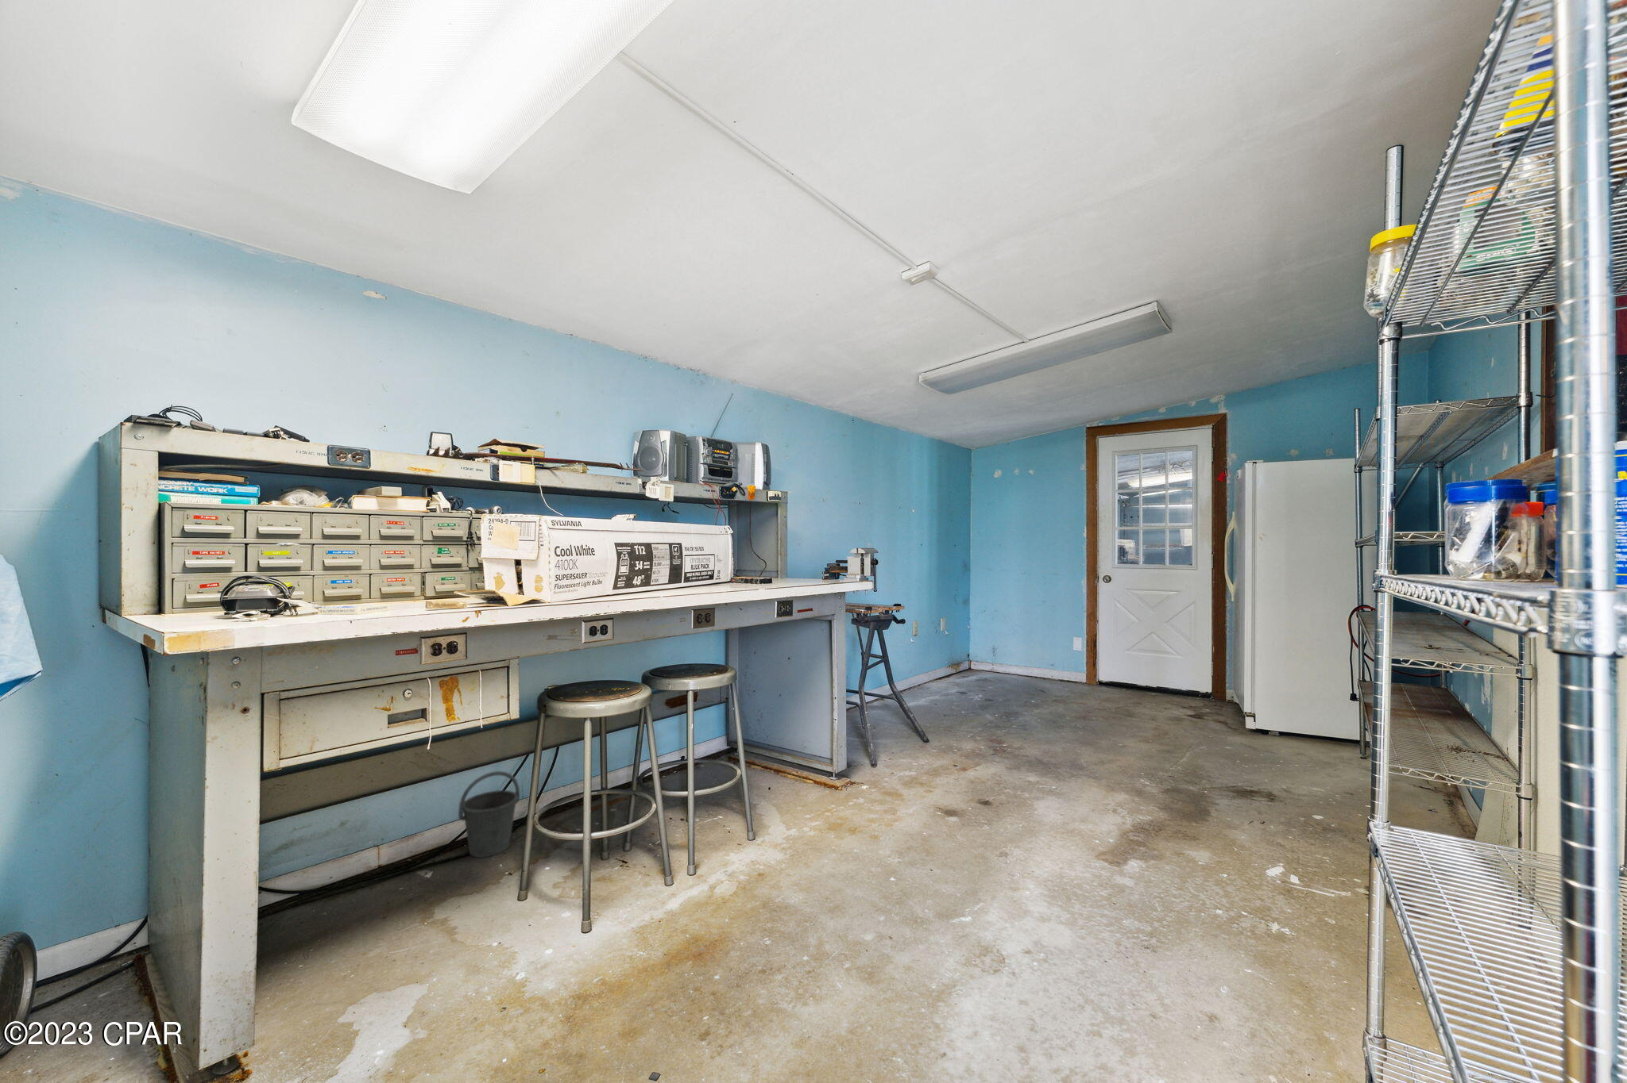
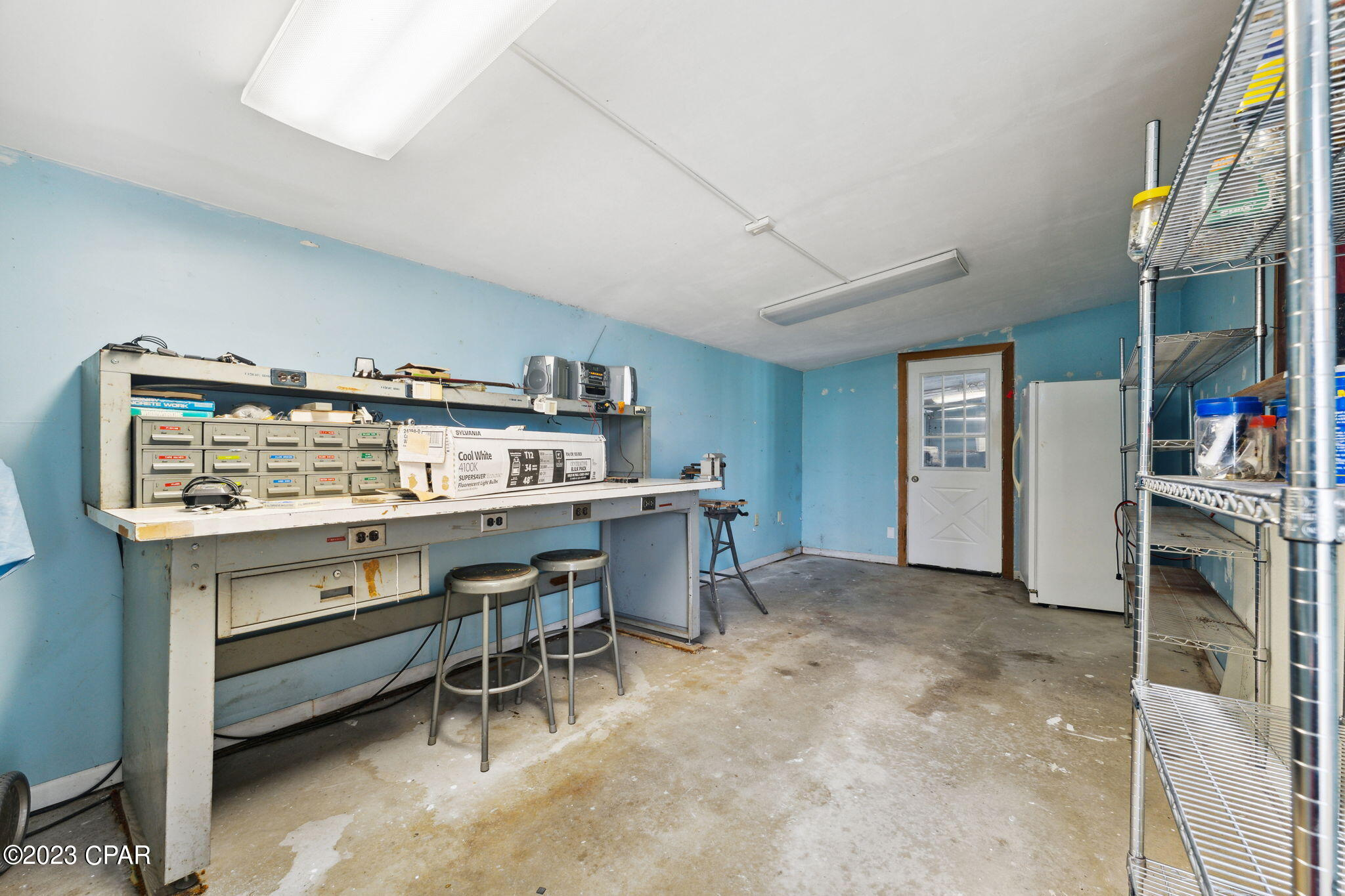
- bucket [457,770,520,858]
